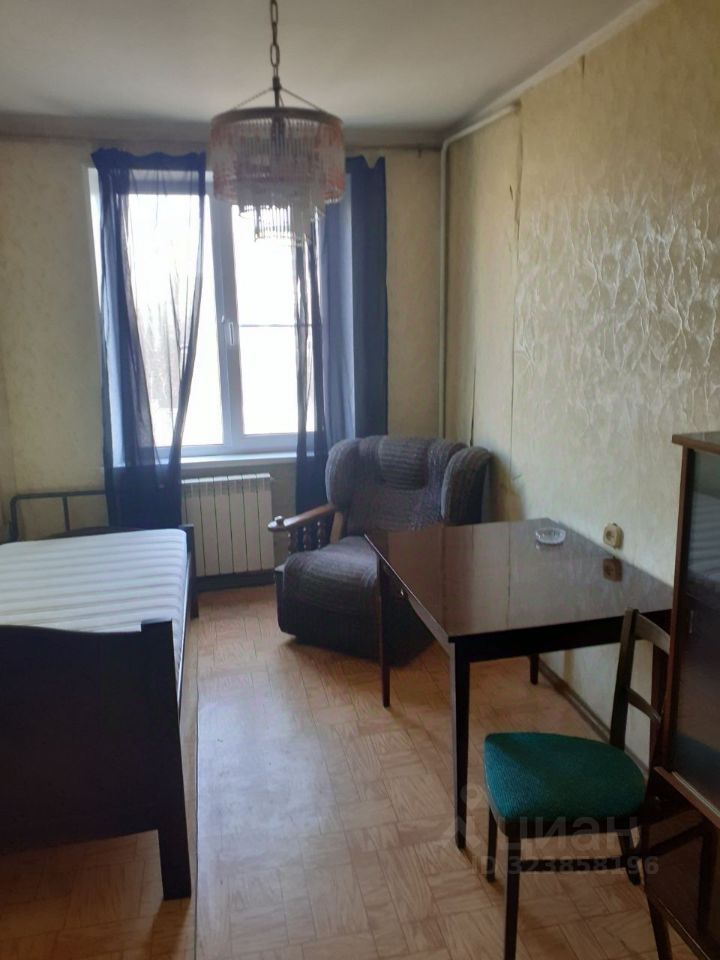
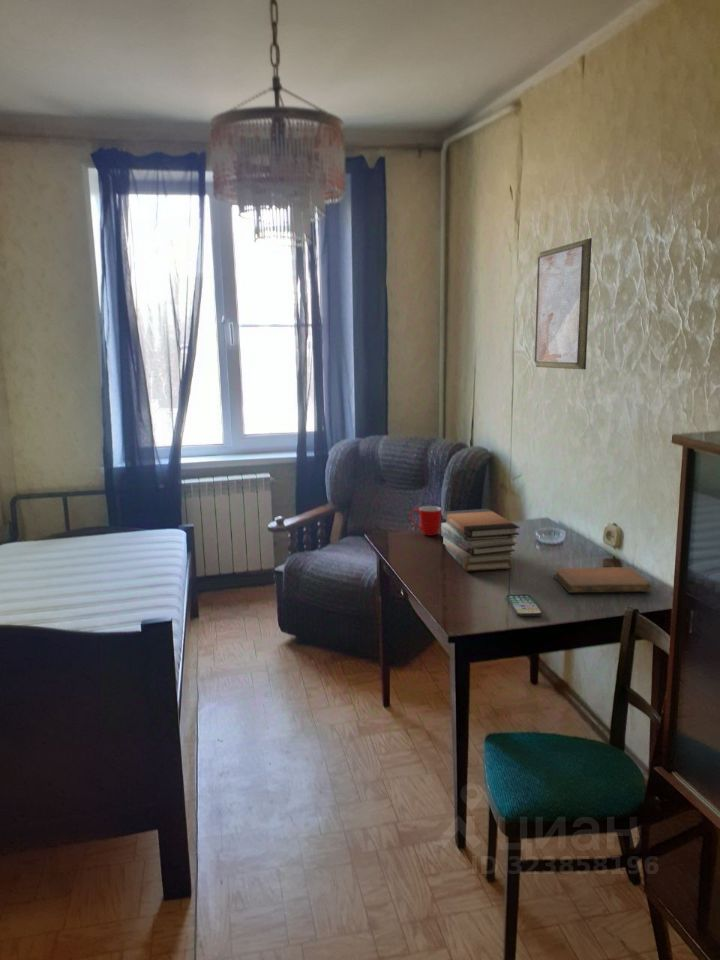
+ mug [409,505,442,536]
+ wall art [534,237,593,371]
+ smartphone [505,593,543,617]
+ book stack [440,508,520,572]
+ notebook [553,566,652,594]
